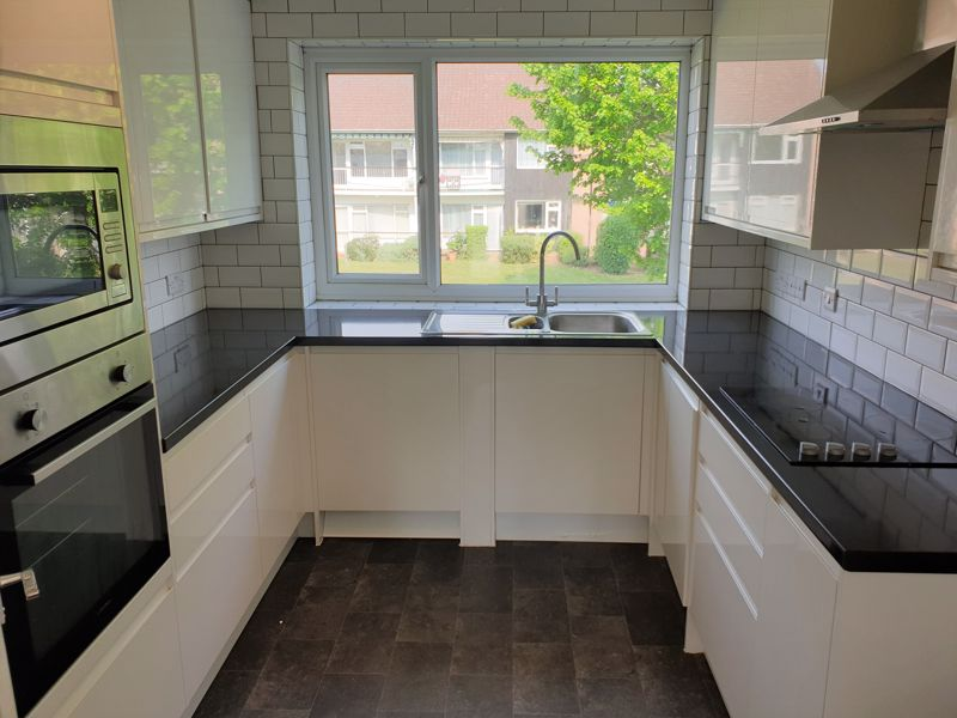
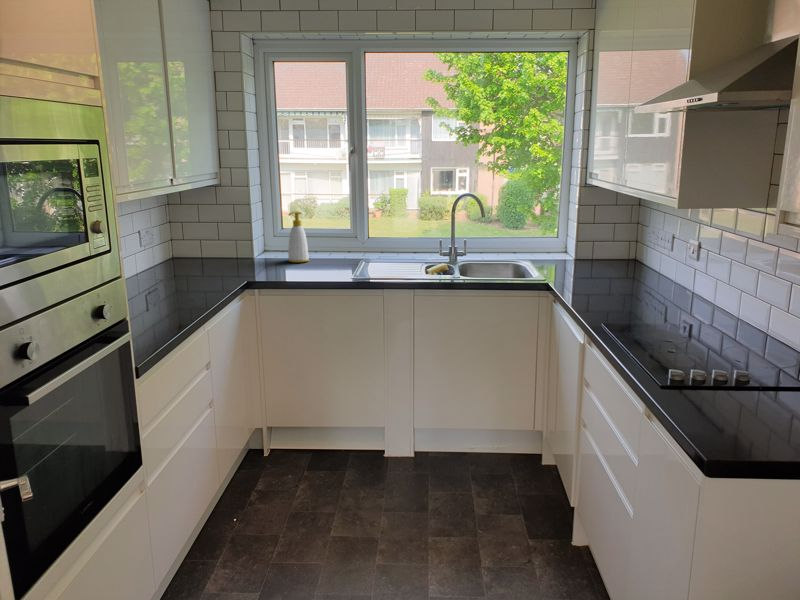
+ soap bottle [287,211,310,263]
